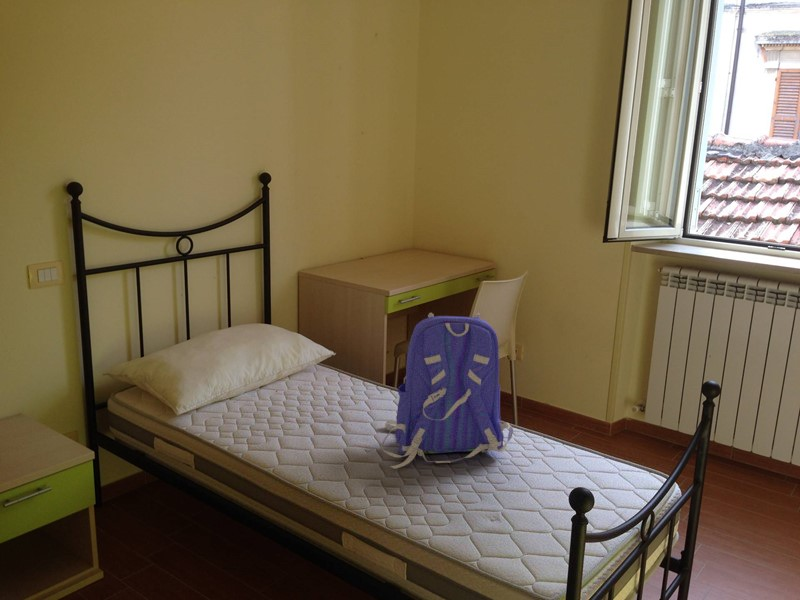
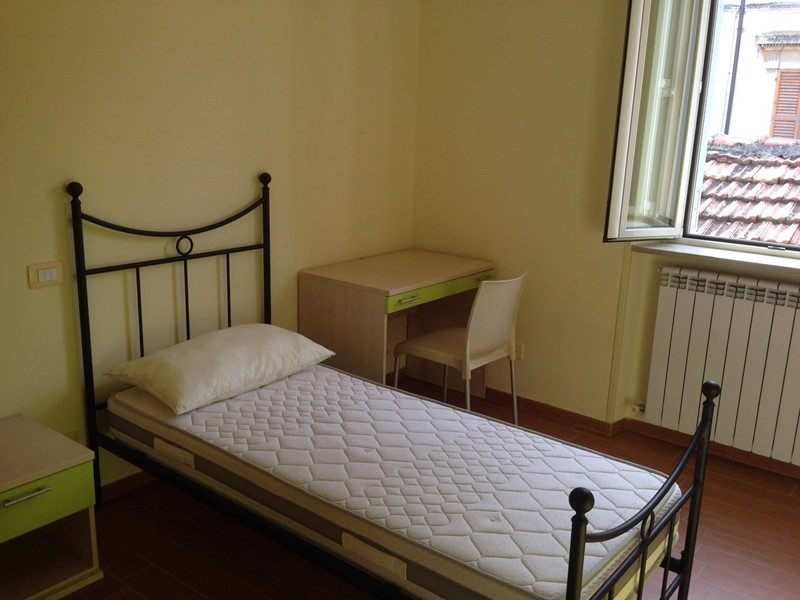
- backpack [380,312,514,470]
